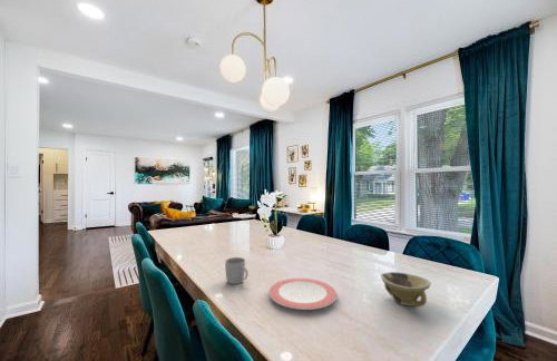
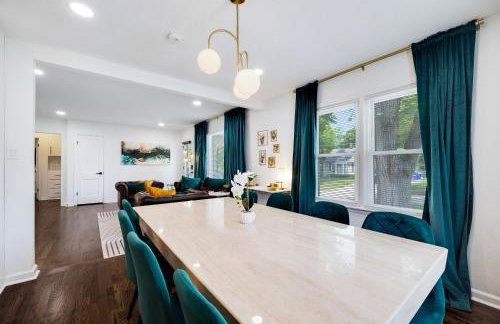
- plate [267,277,338,311]
- mug [224,256,248,285]
- bowl [380,271,432,308]
